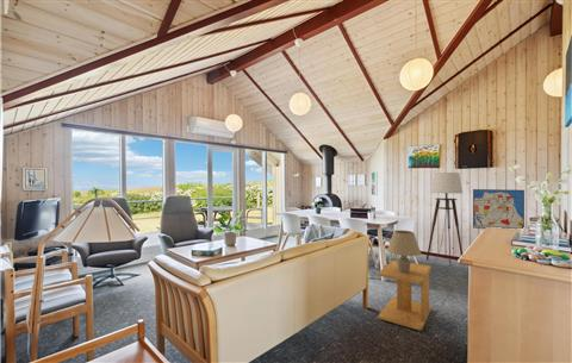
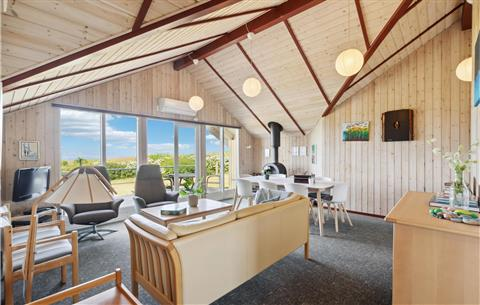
- floor lamp [425,171,464,267]
- side table [378,259,433,332]
- wall art [472,188,526,230]
- table lamp [386,230,422,273]
